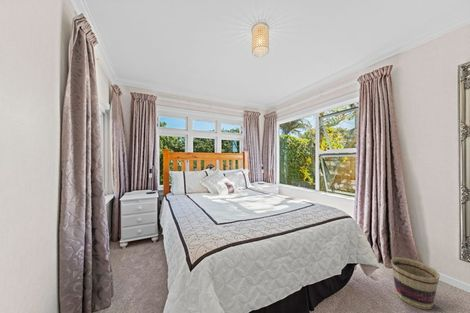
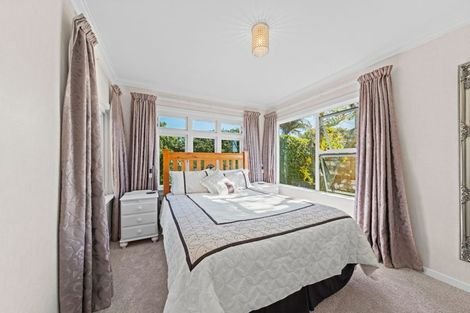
- basket [390,256,441,310]
